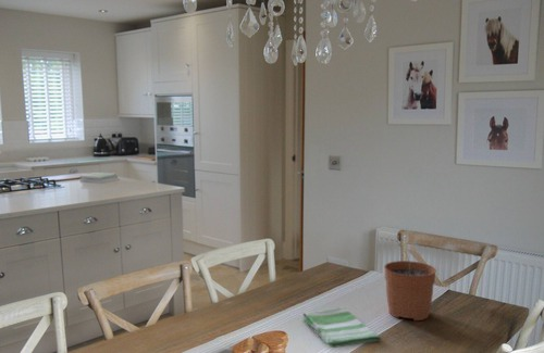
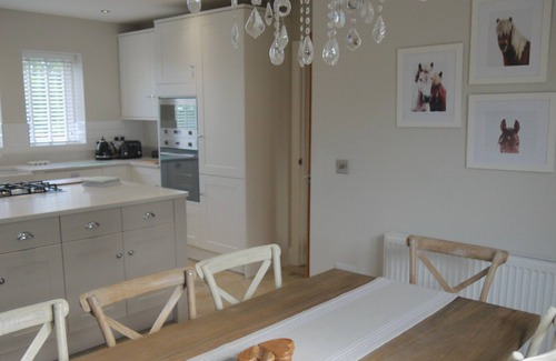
- plant pot [383,242,437,322]
- dish towel [301,306,382,349]
